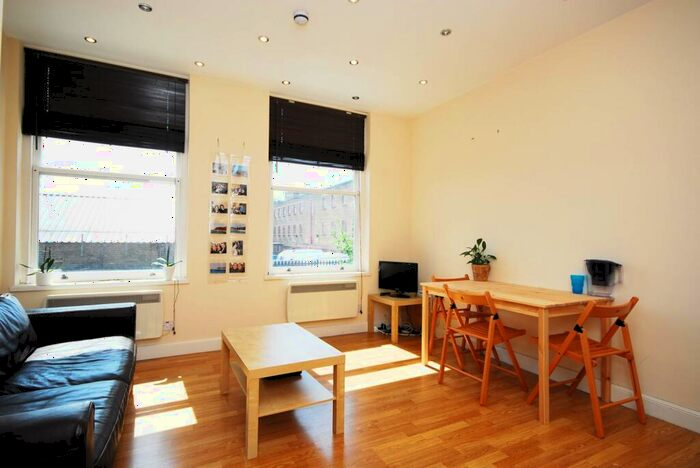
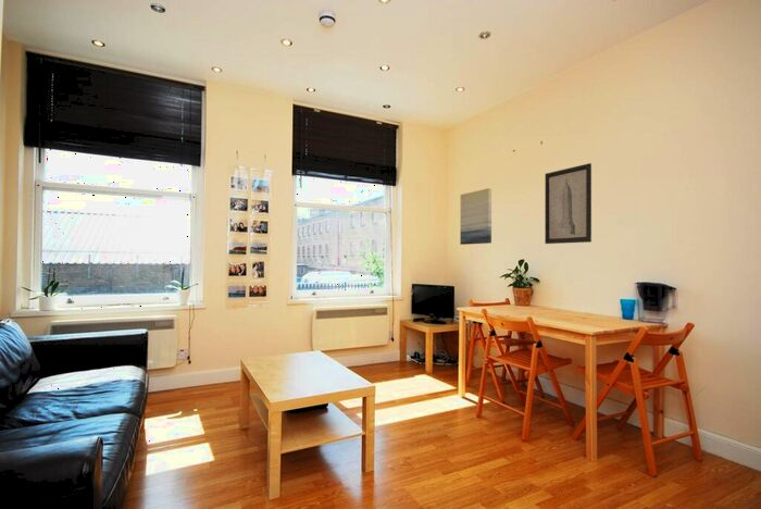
+ wall art [459,187,492,246]
+ wall art [544,162,592,245]
